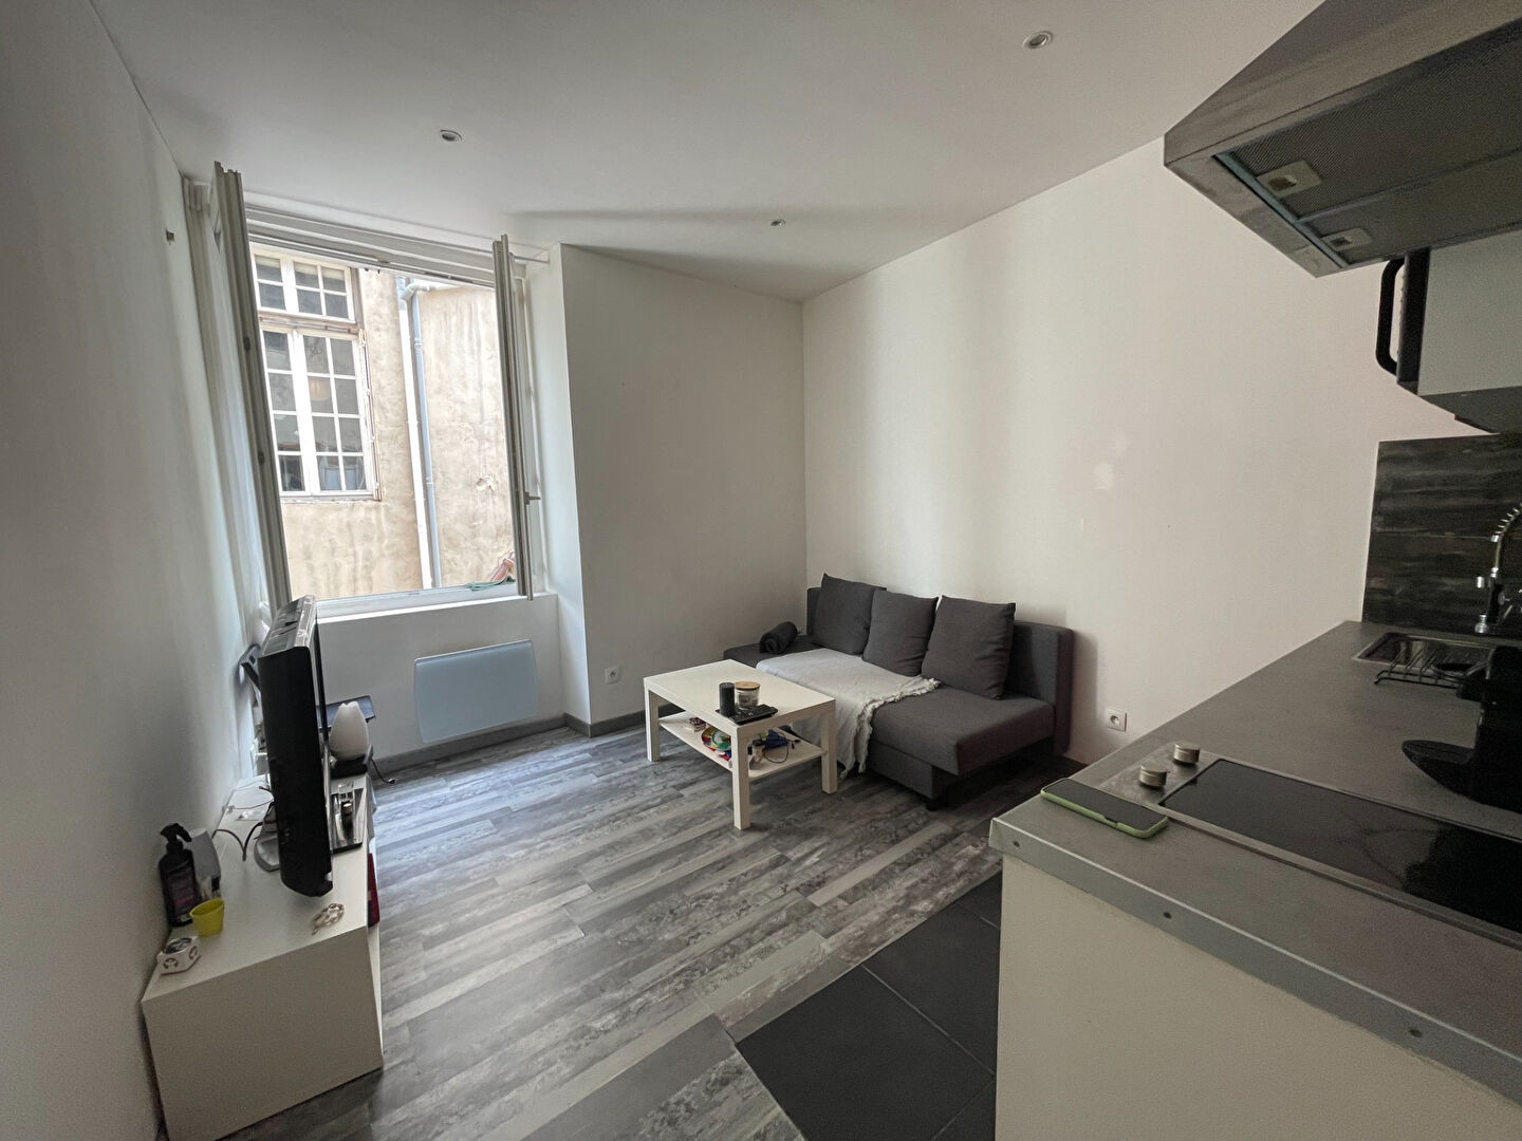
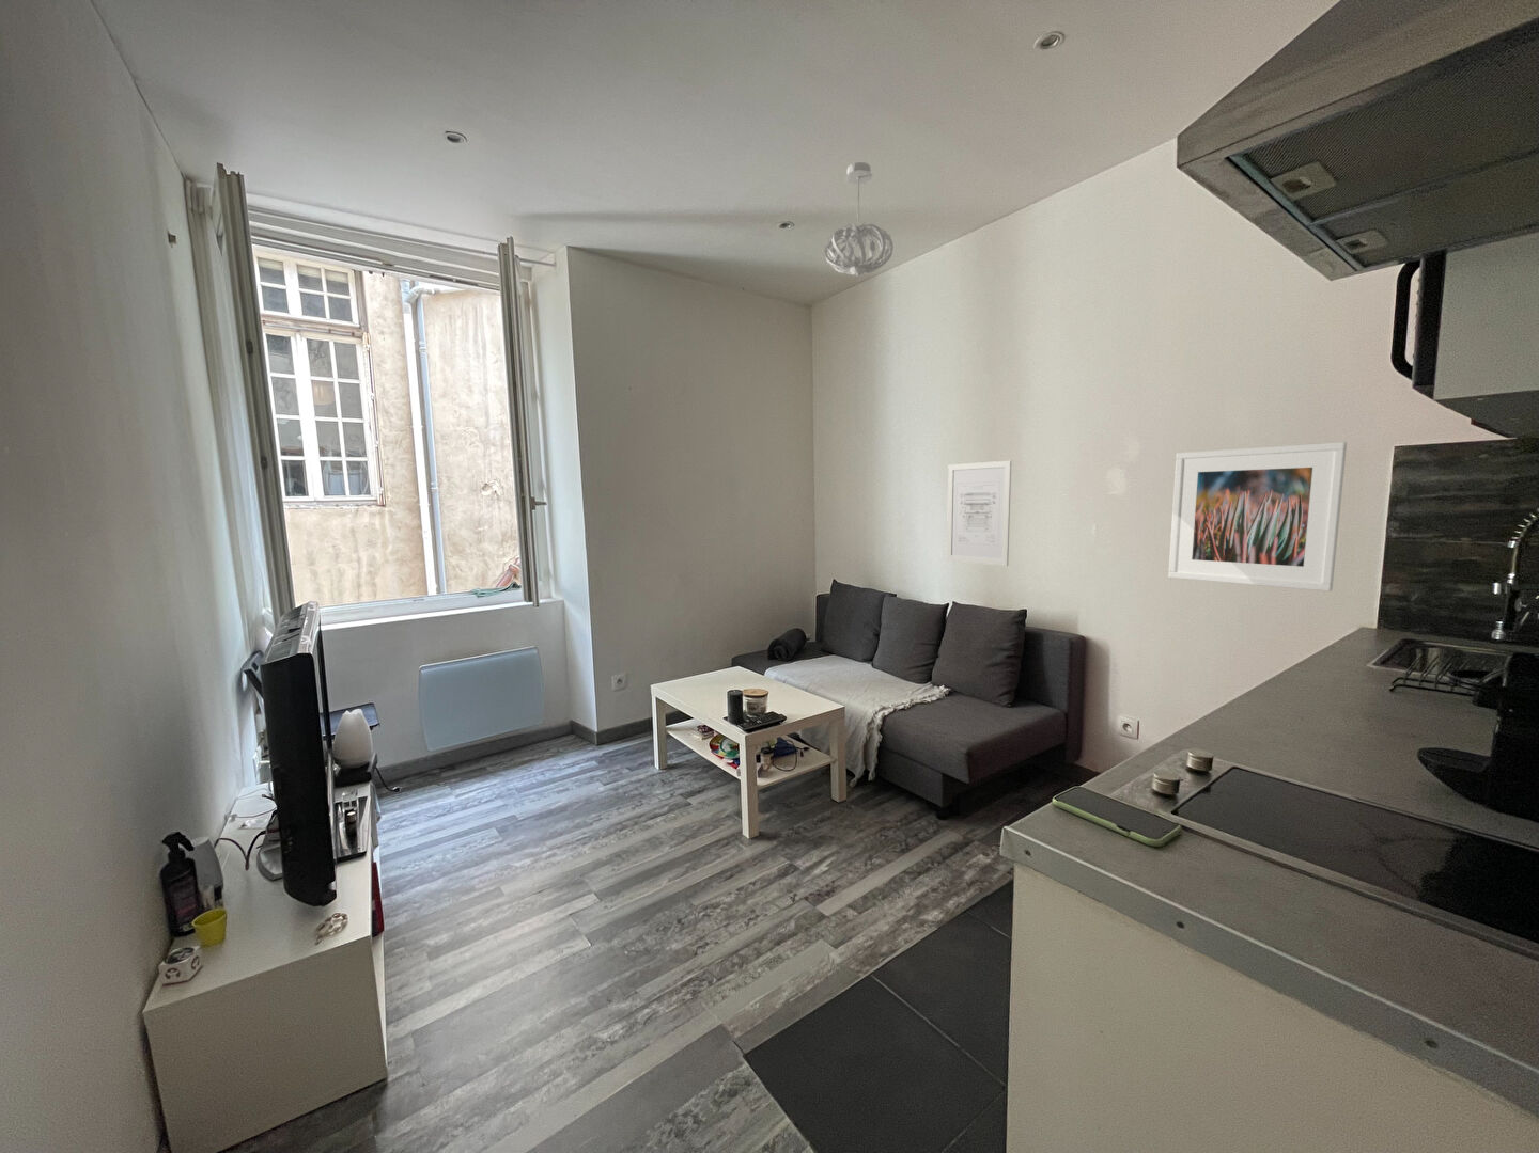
+ wall art [946,460,1012,567]
+ pendant light [823,161,894,277]
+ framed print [1167,441,1348,592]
